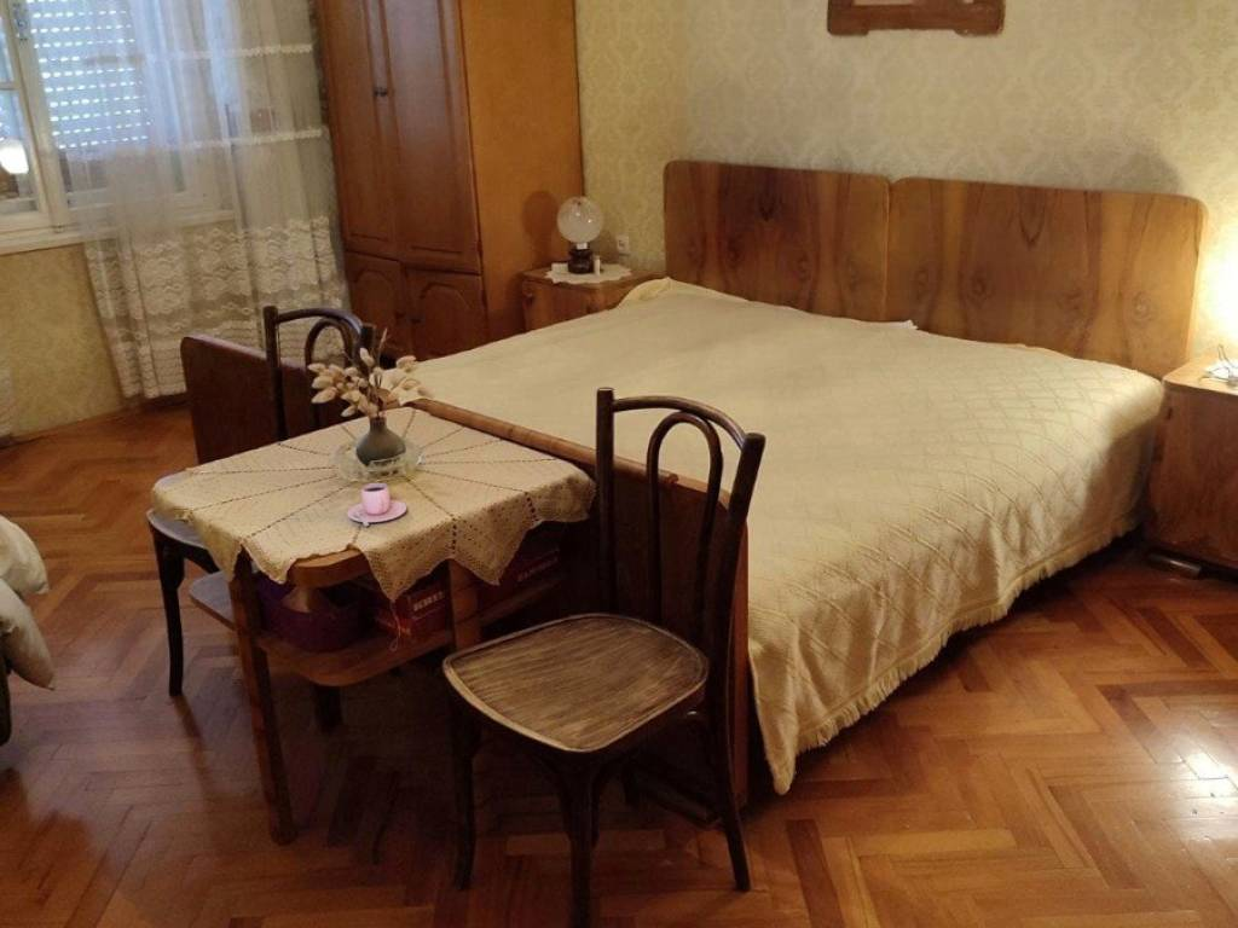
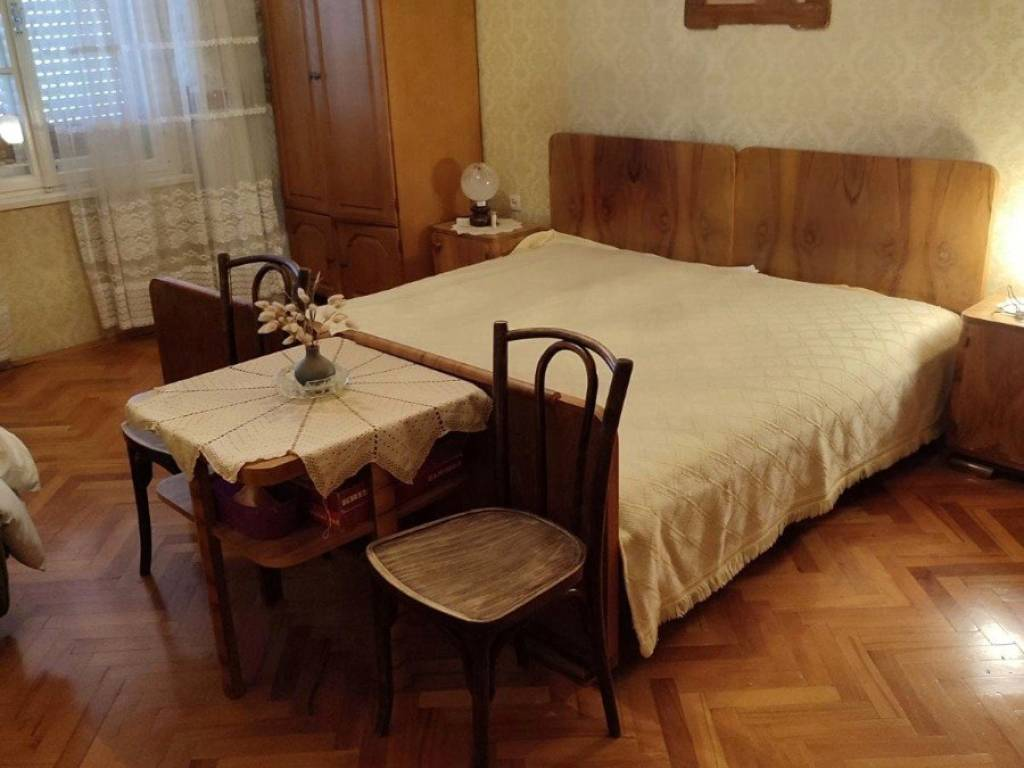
- teacup [346,482,407,527]
